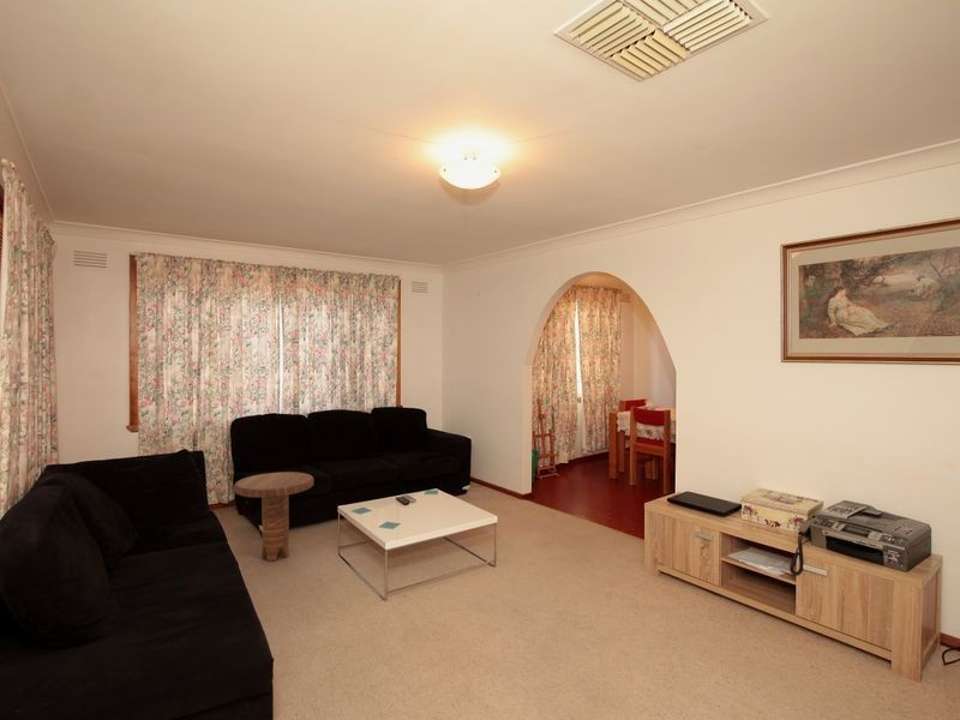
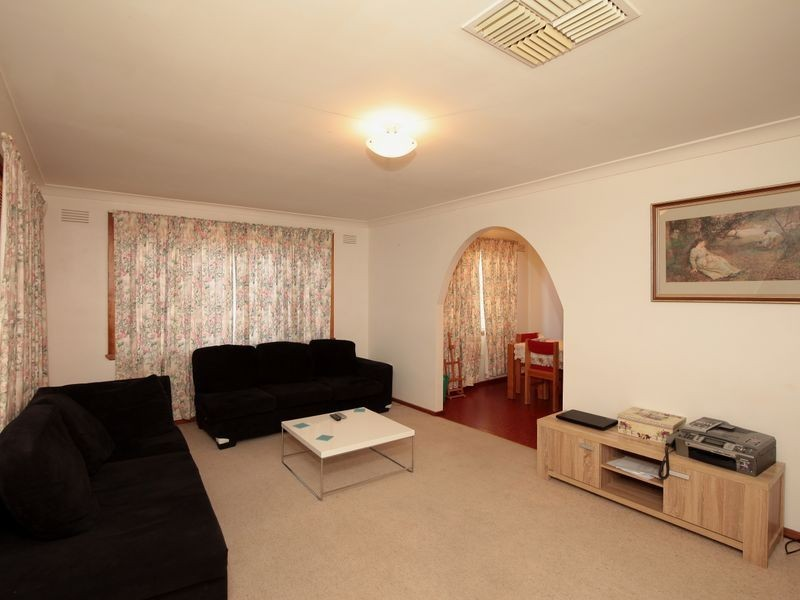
- side table [233,470,314,563]
